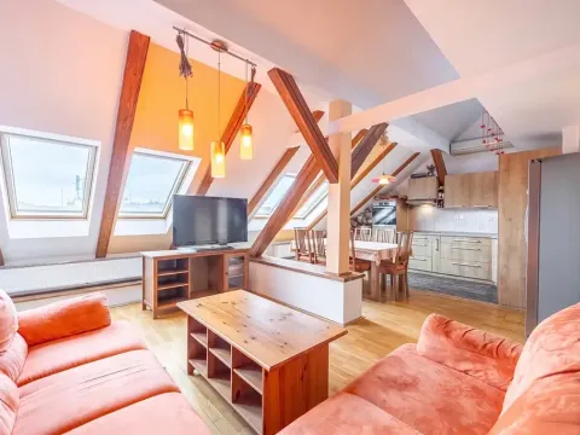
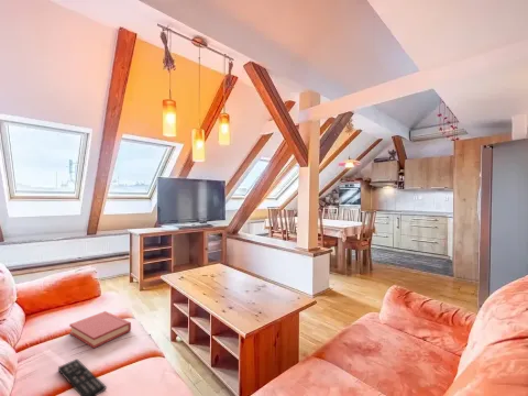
+ hardback book [68,310,132,350]
+ remote control [57,358,108,396]
